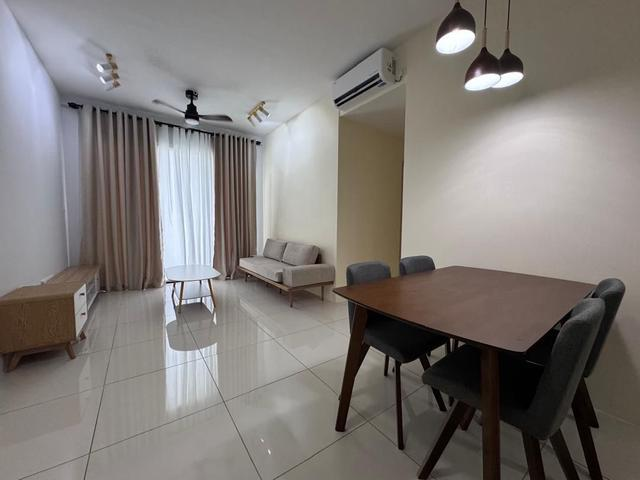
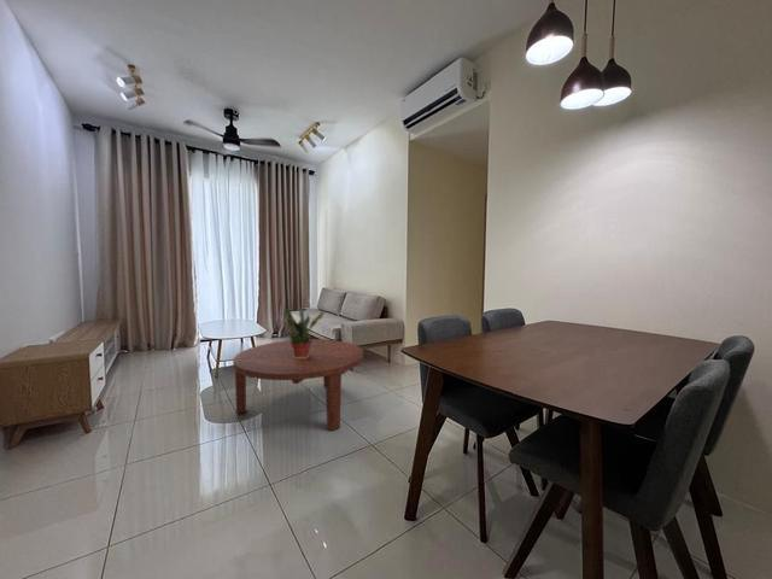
+ potted plant [282,300,326,358]
+ coffee table [232,338,364,432]
